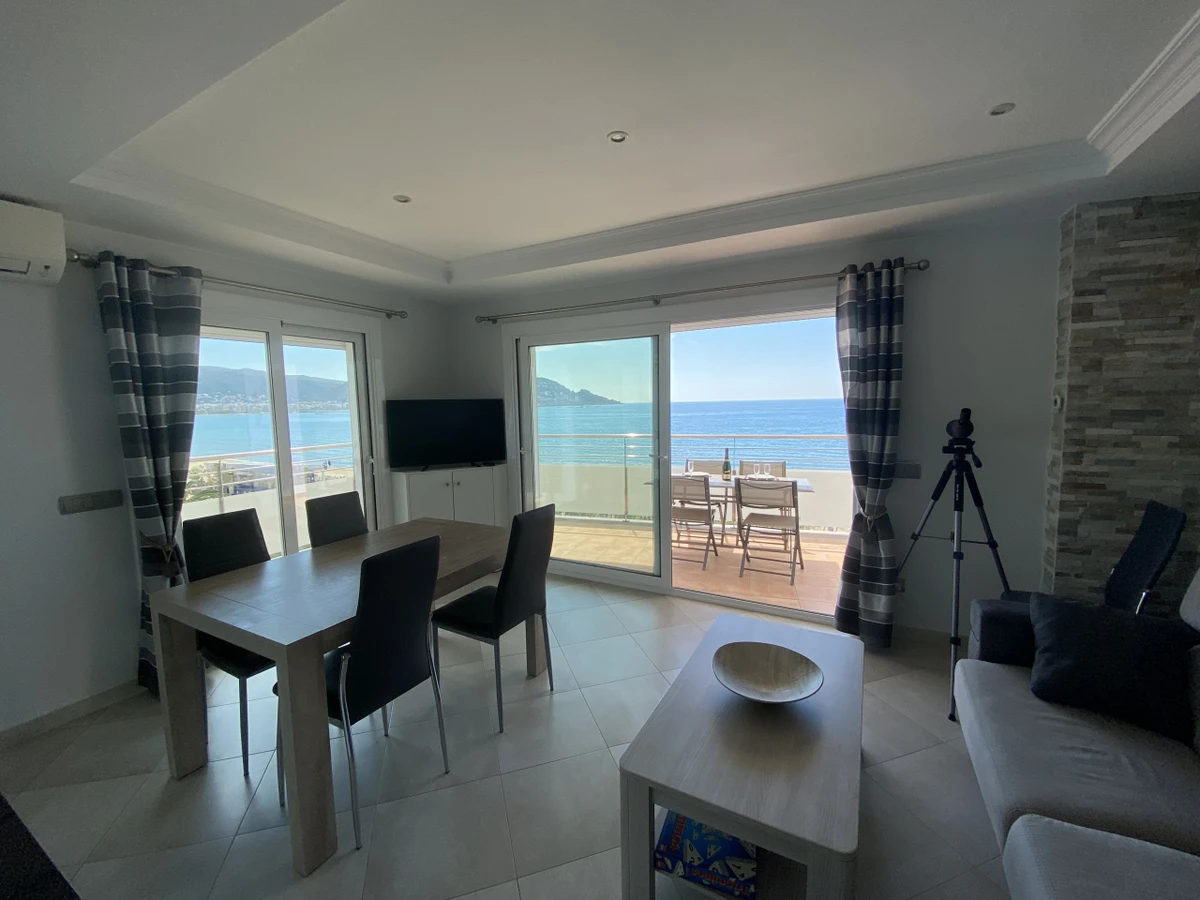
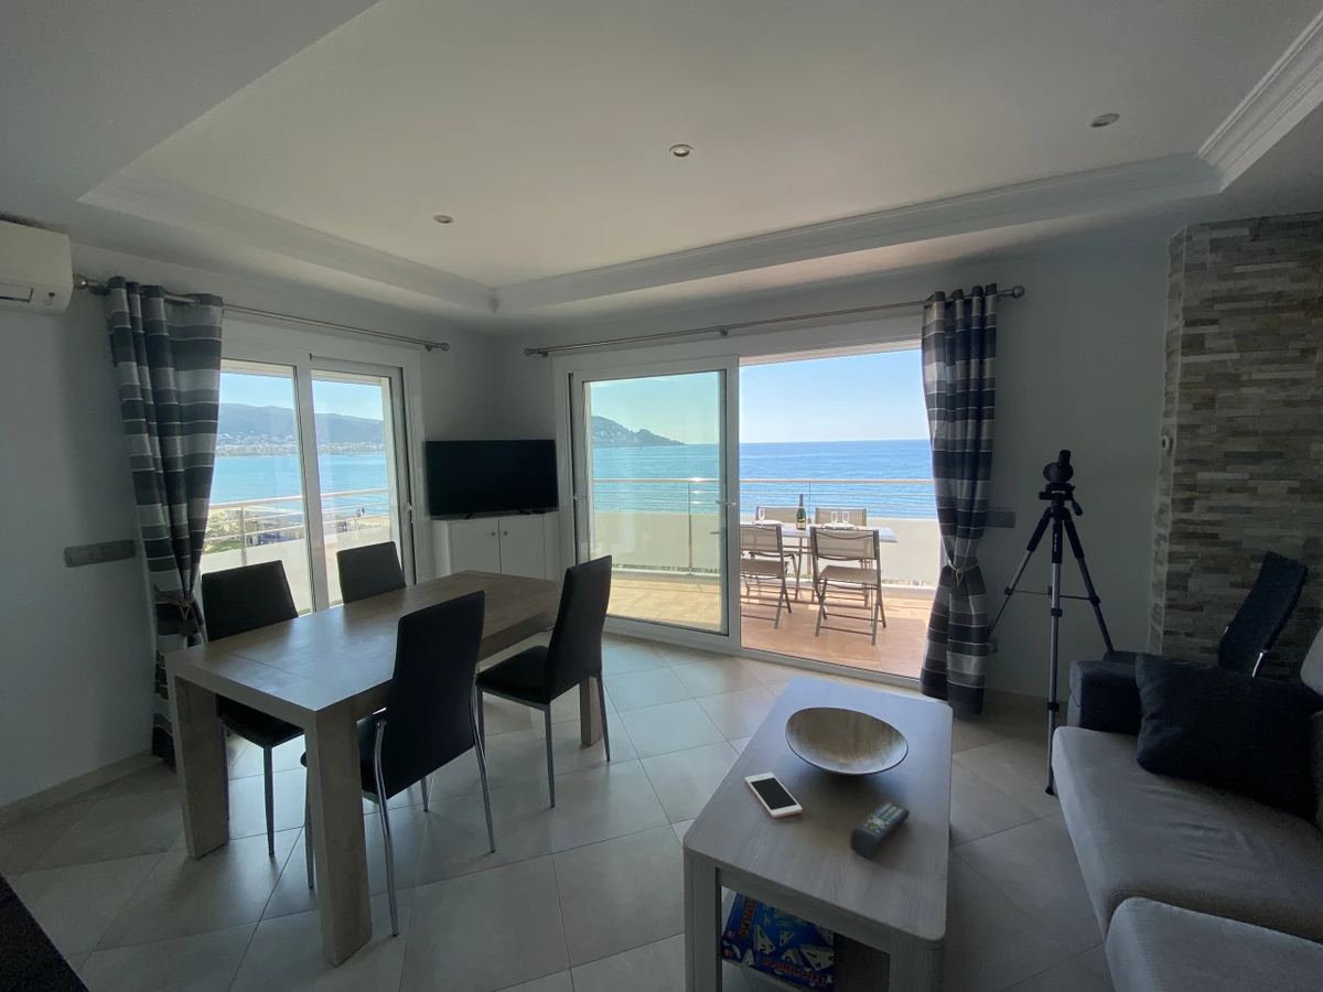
+ cell phone [744,772,804,819]
+ remote control [849,800,911,860]
